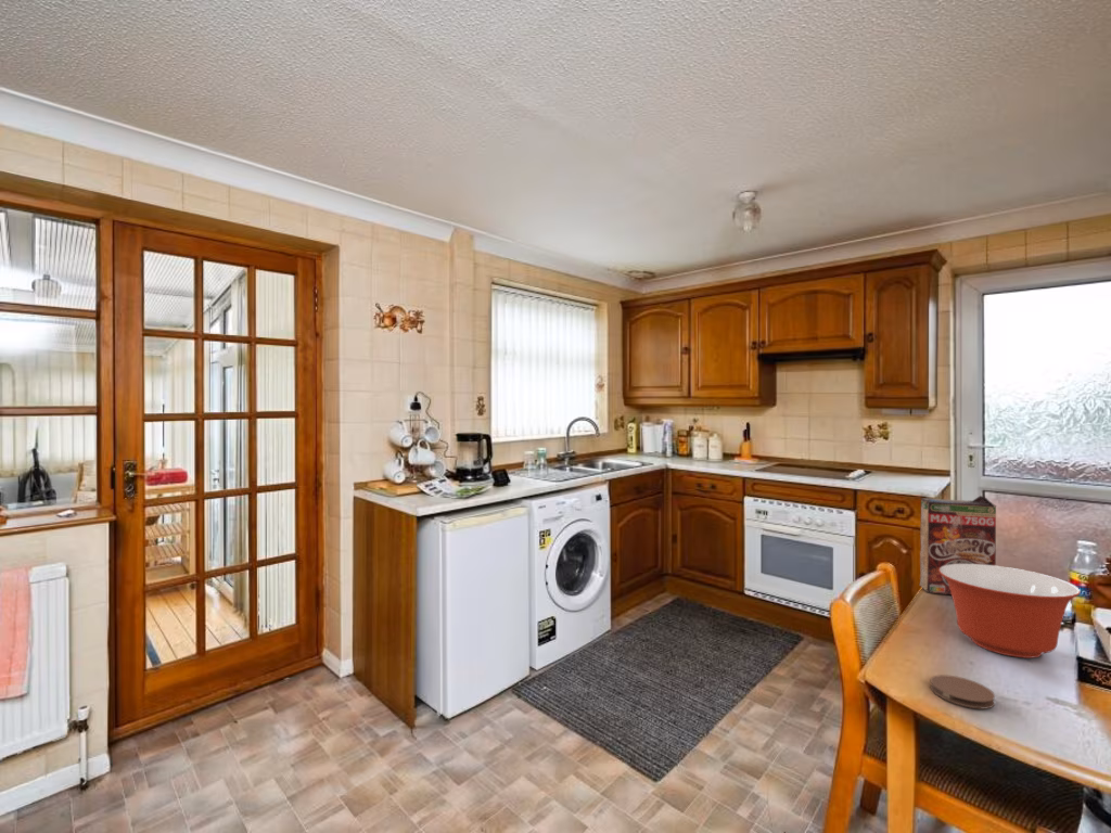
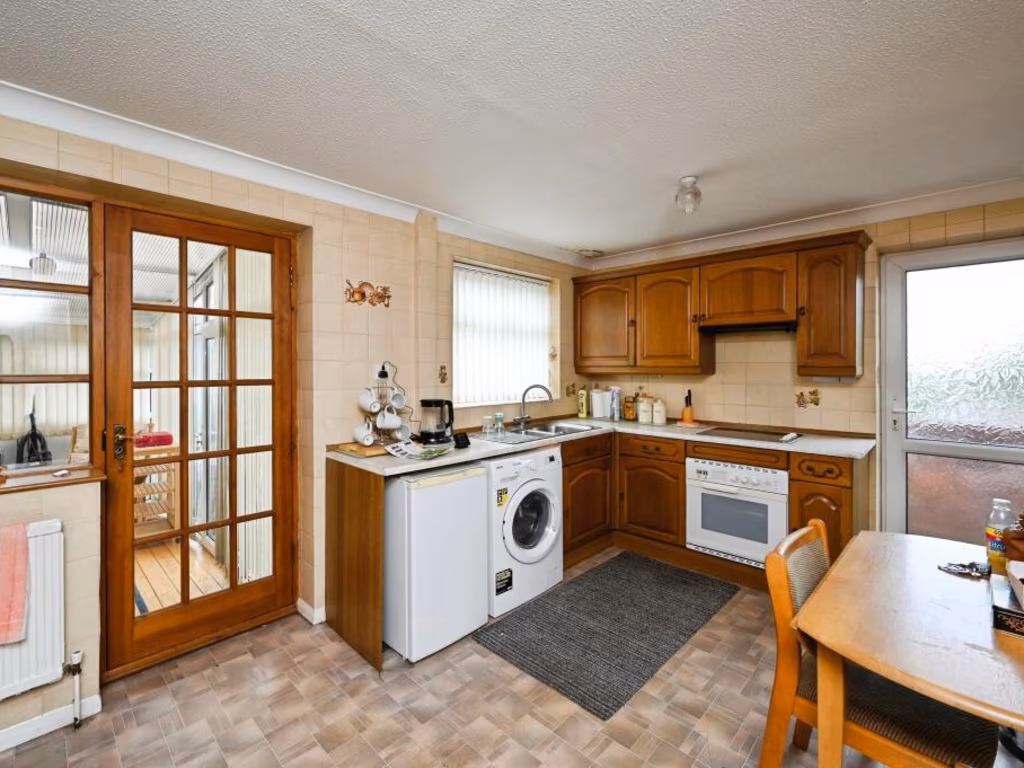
- cereal box [918,495,997,595]
- coaster [930,674,996,710]
- mixing bowl [938,564,1082,659]
